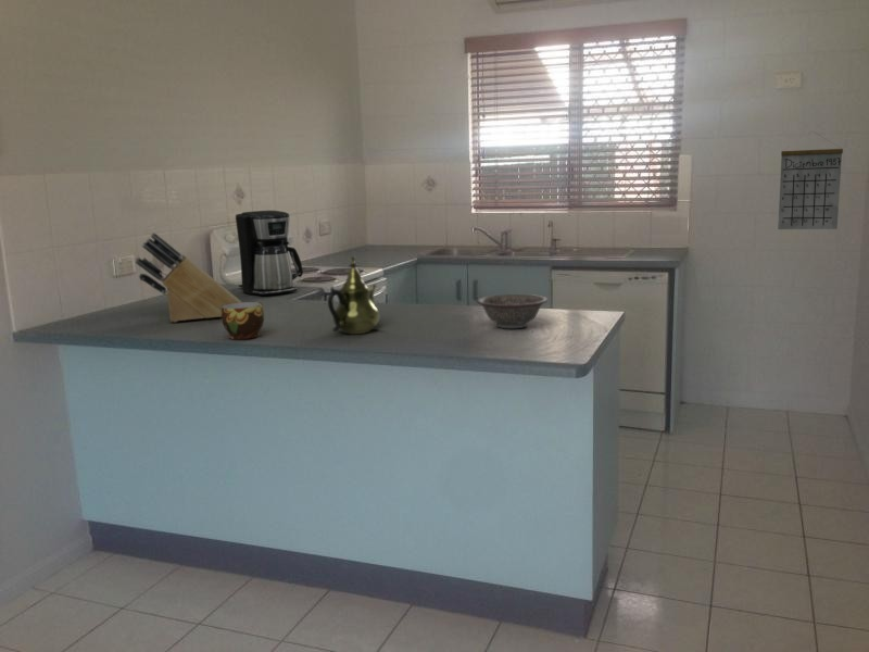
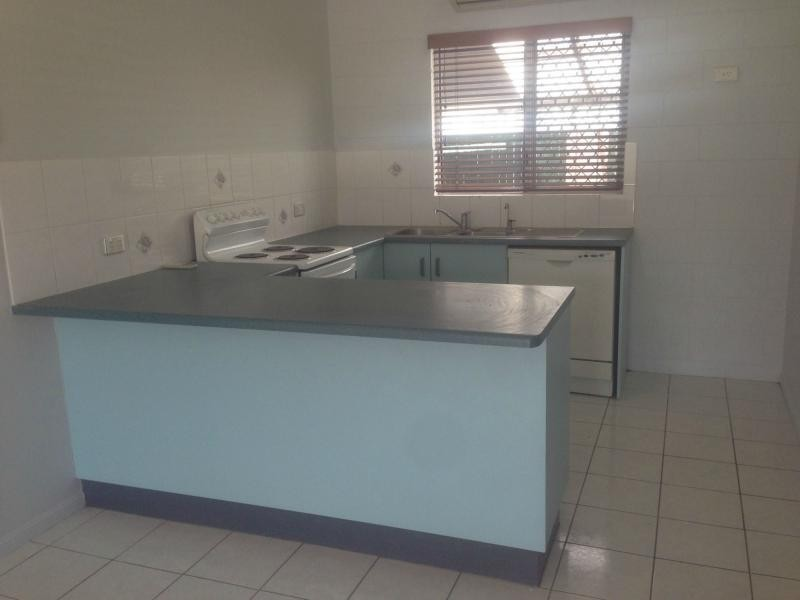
- teapot [327,254,380,335]
- knife block [135,231,242,323]
- cup [221,301,265,340]
- decorative bowl [476,293,549,329]
- calendar [777,130,844,230]
- coffee maker [235,210,304,297]
